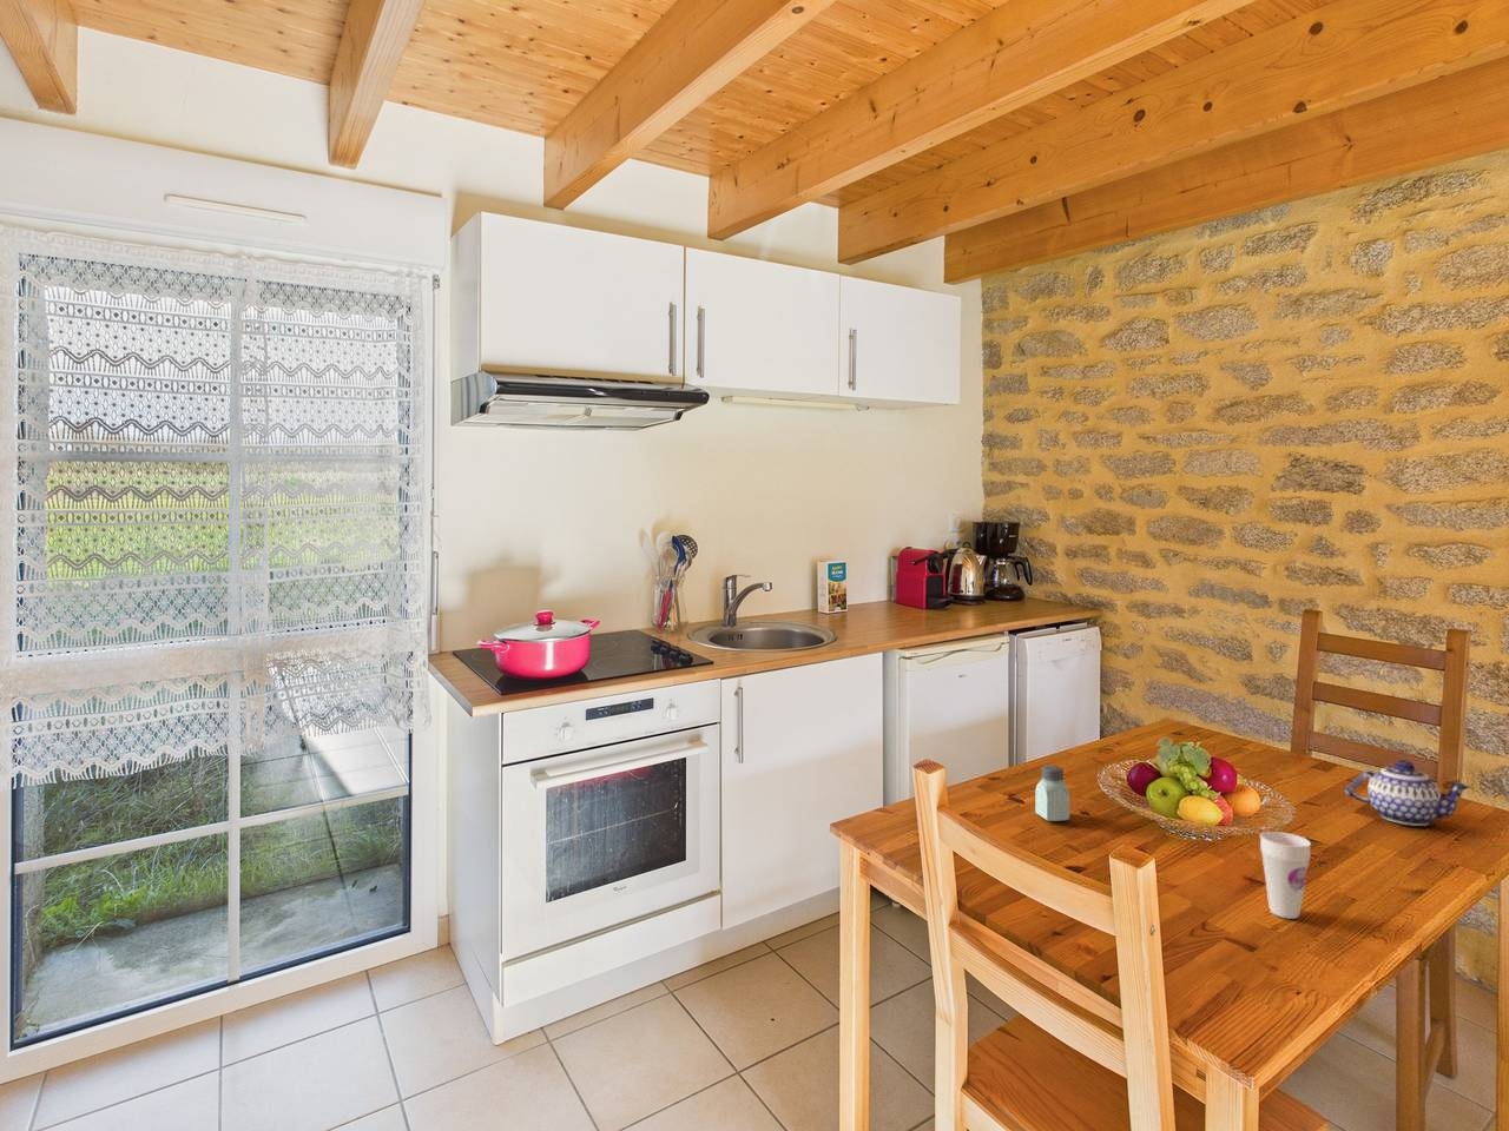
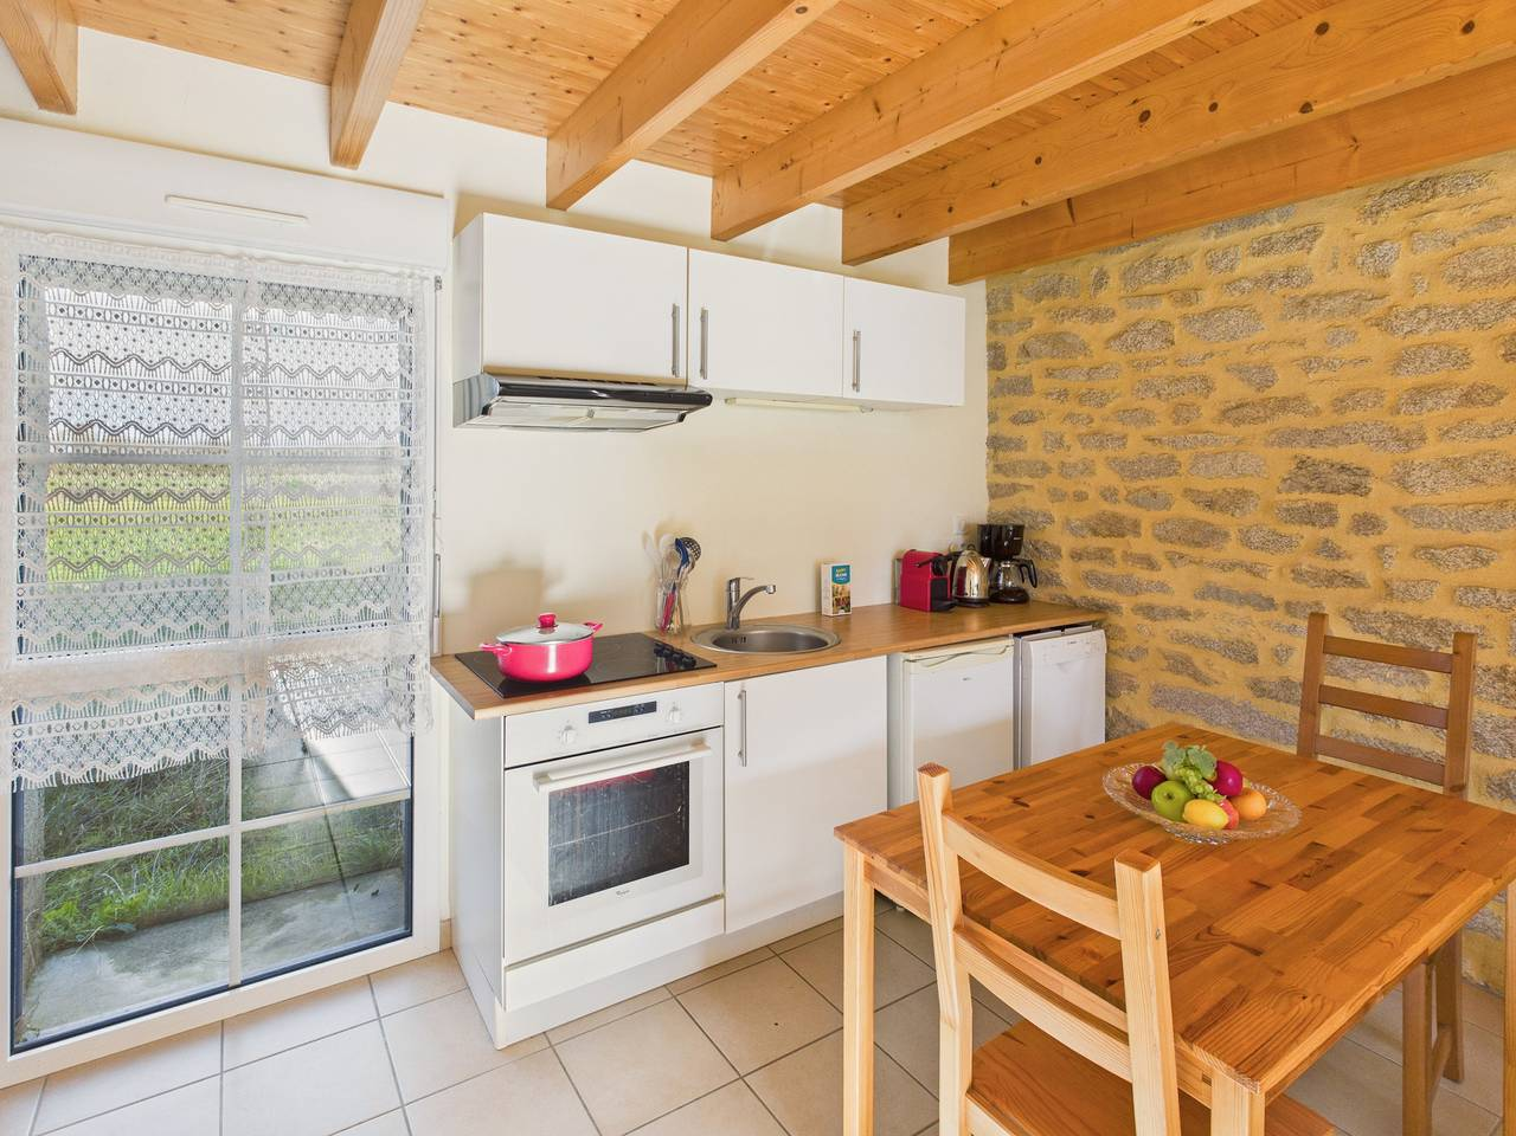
- teapot [1344,759,1472,827]
- saltshaker [1034,765,1071,822]
- cup [1259,830,1312,920]
